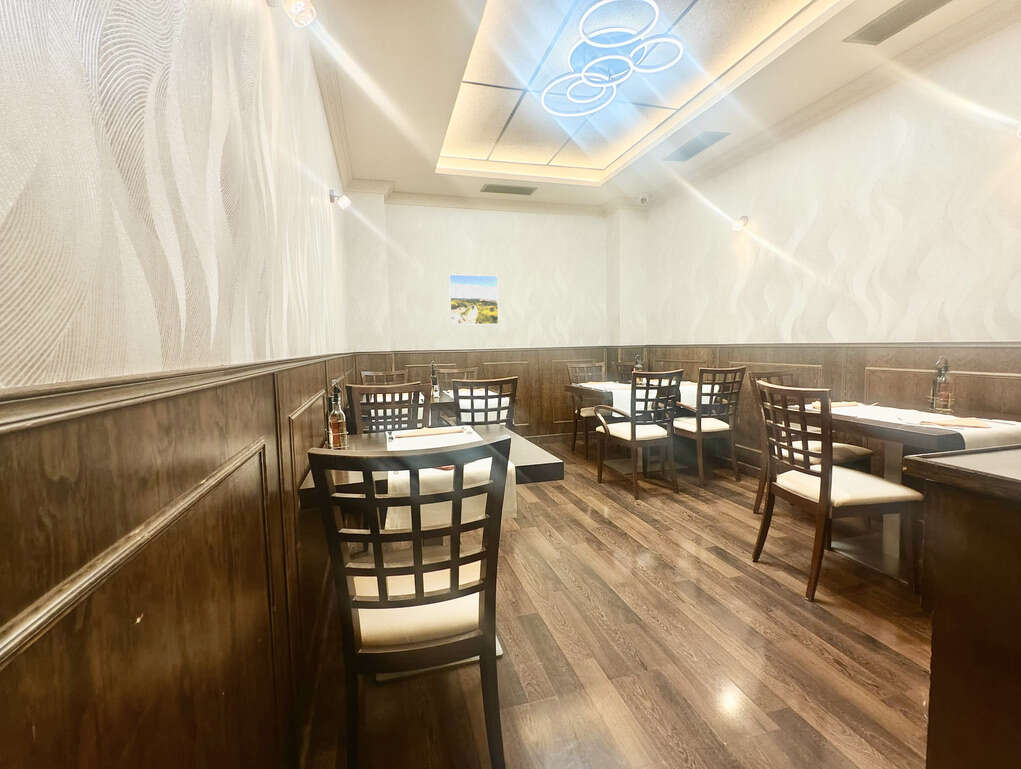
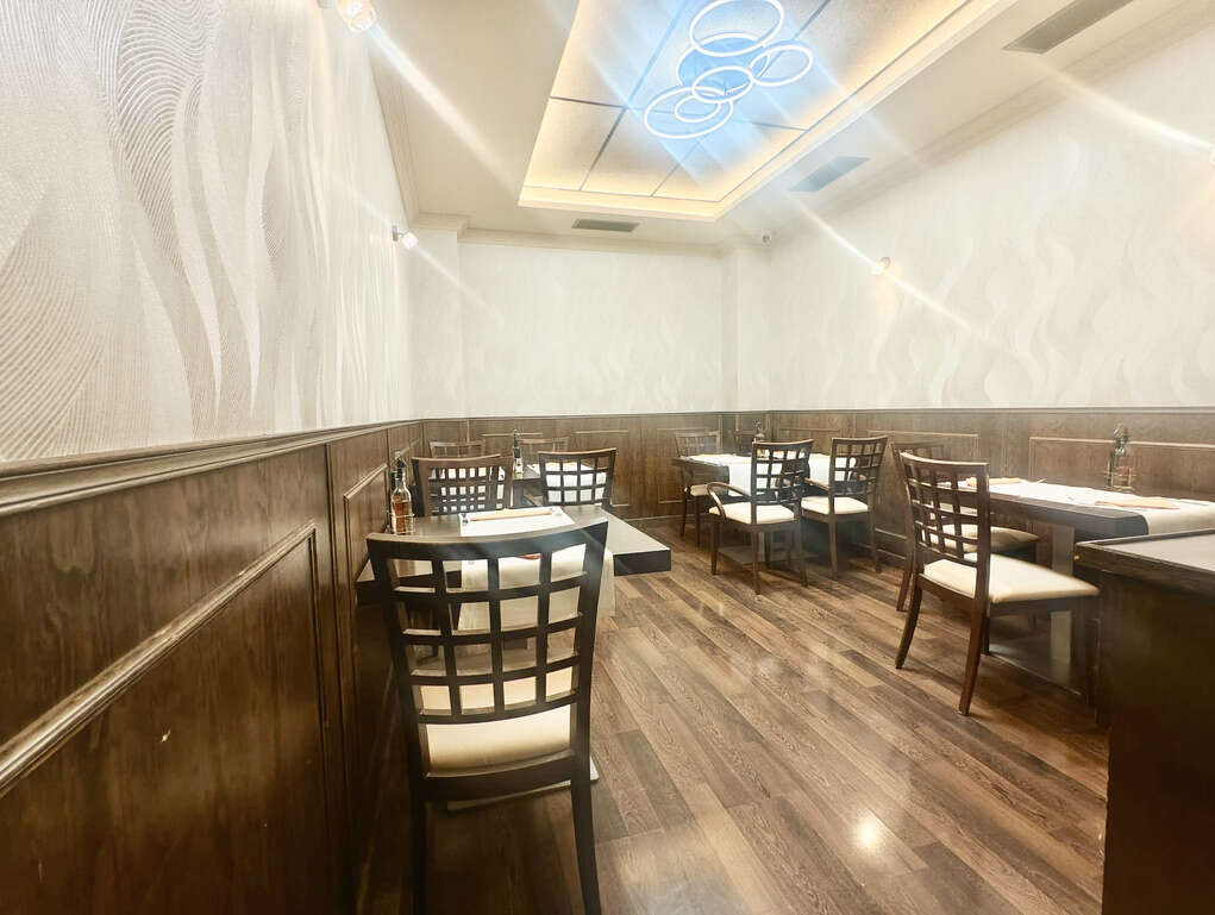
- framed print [448,273,500,326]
